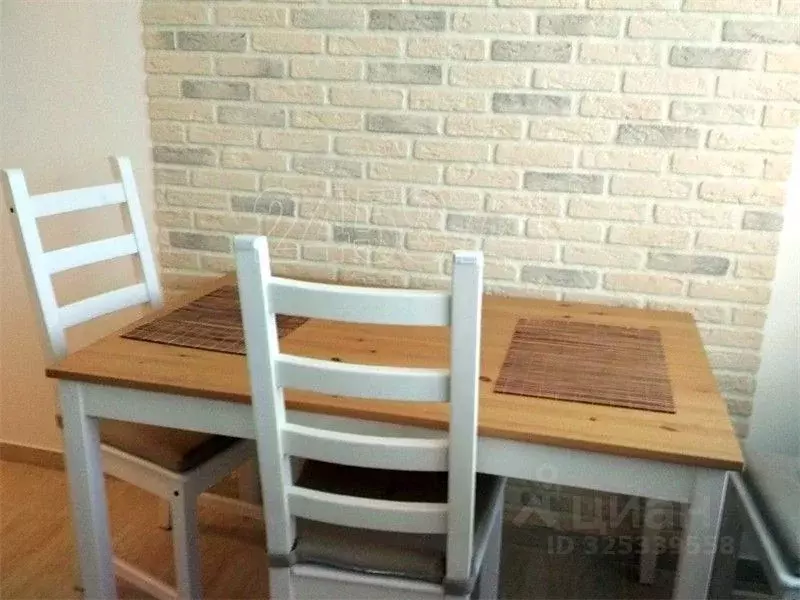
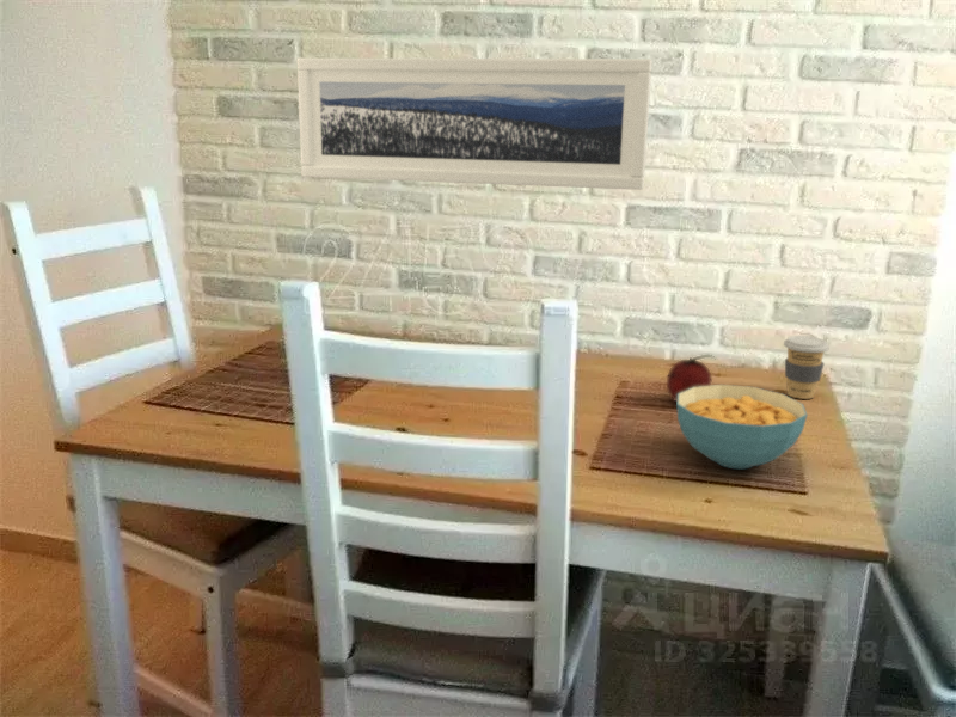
+ fruit [666,354,718,403]
+ cereal bowl [675,384,809,471]
+ coffee cup [783,335,831,400]
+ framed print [296,56,654,191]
